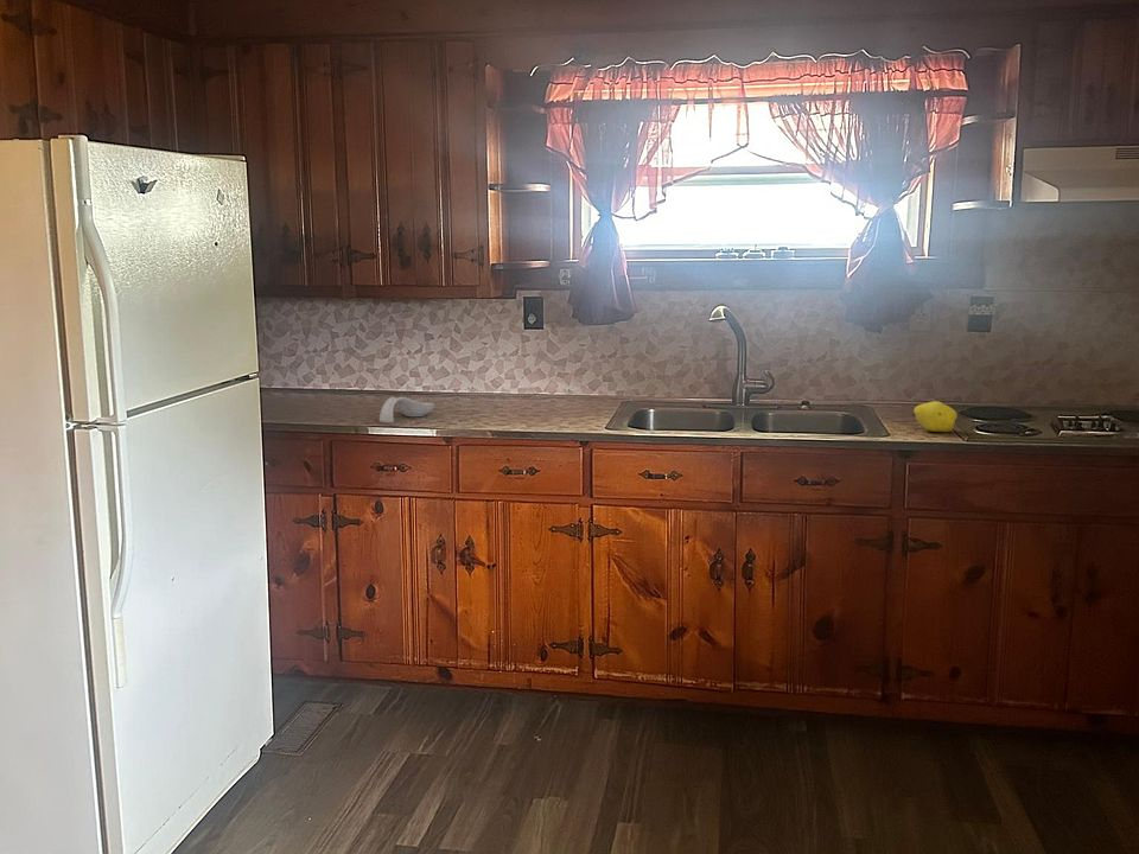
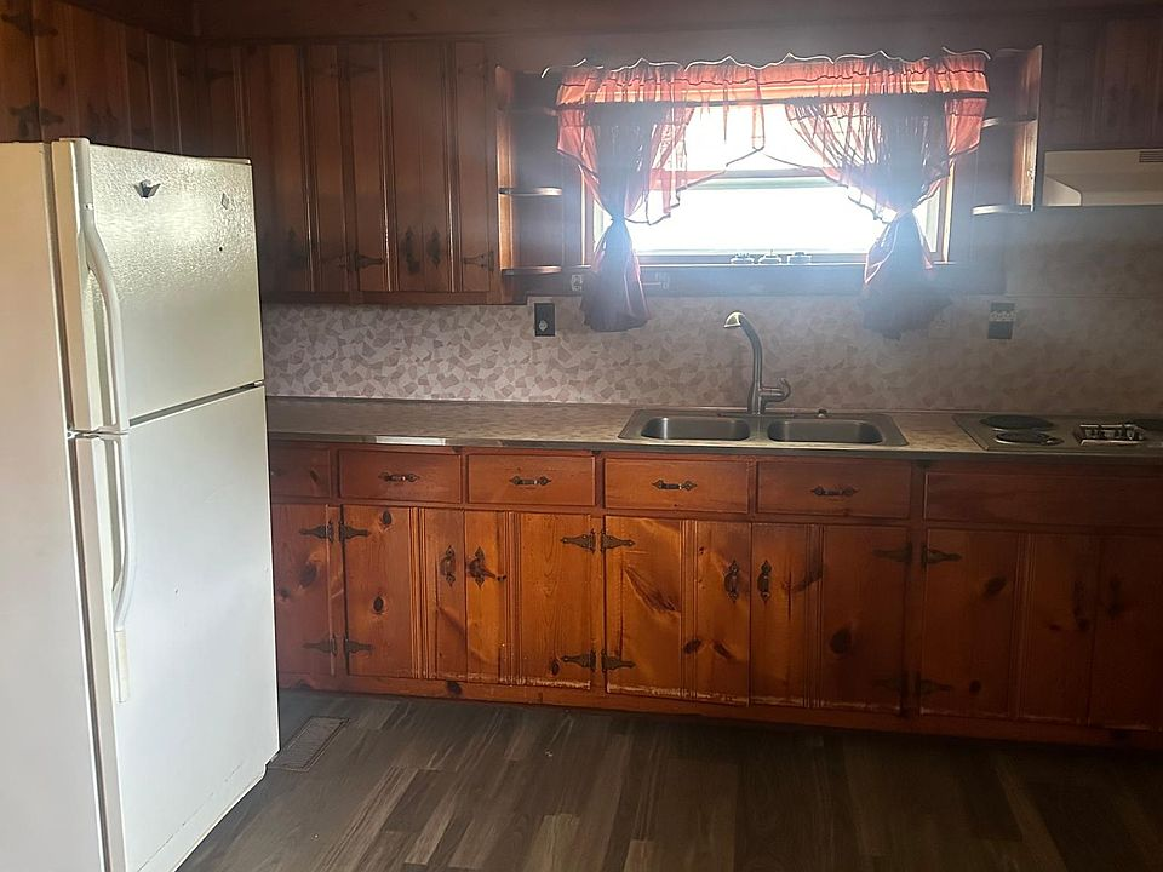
- fruit [911,400,959,433]
- spoon rest [378,396,435,423]
